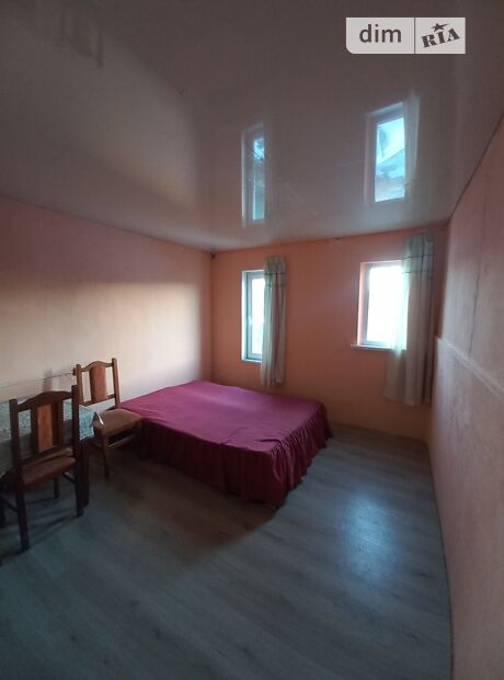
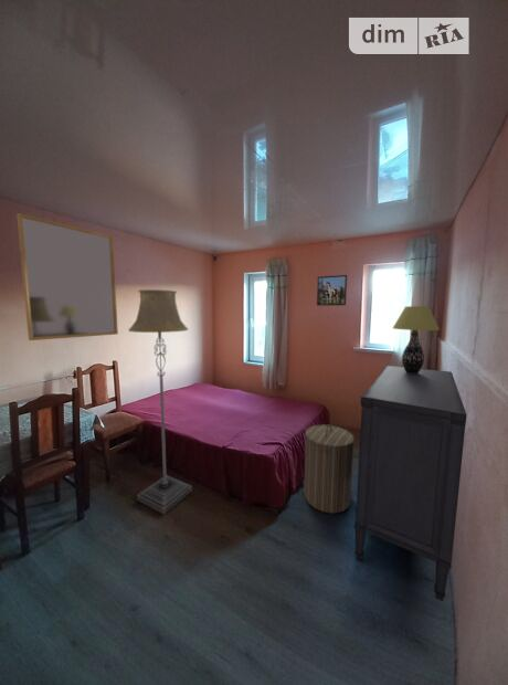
+ dresser [353,365,468,602]
+ table lamp [392,305,441,373]
+ laundry hamper [303,423,356,515]
+ floor lamp [128,288,193,515]
+ home mirror [15,212,119,341]
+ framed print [316,274,348,307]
